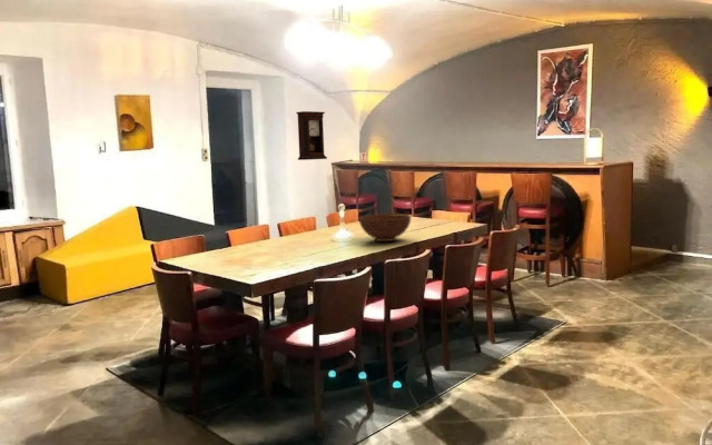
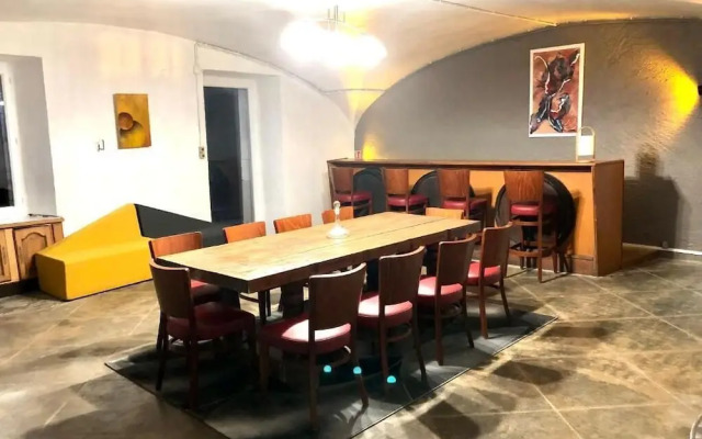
- fruit bowl [358,212,412,243]
- pendulum clock [295,110,328,161]
